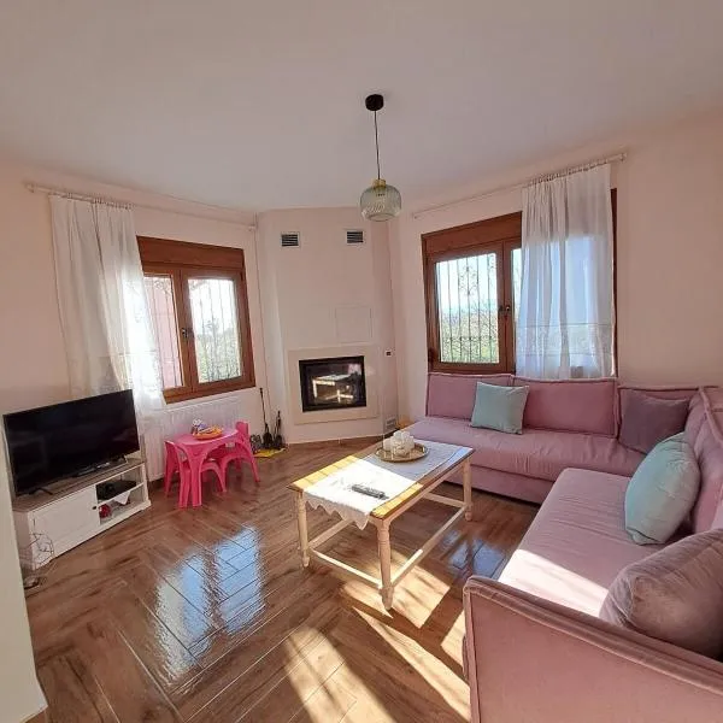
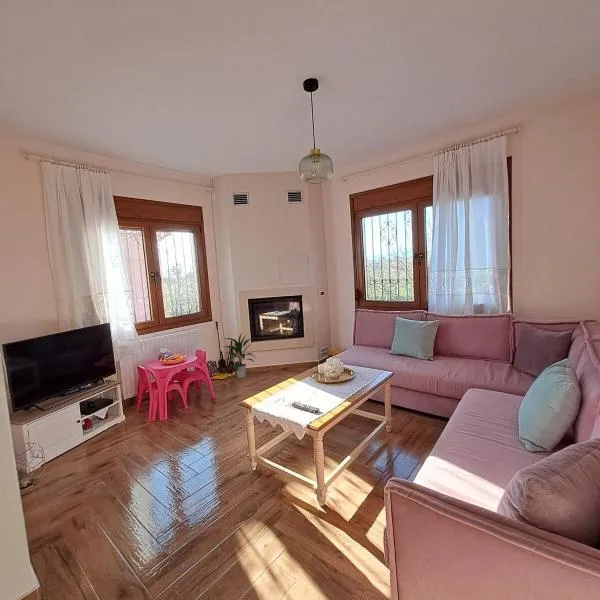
+ indoor plant [223,332,256,379]
